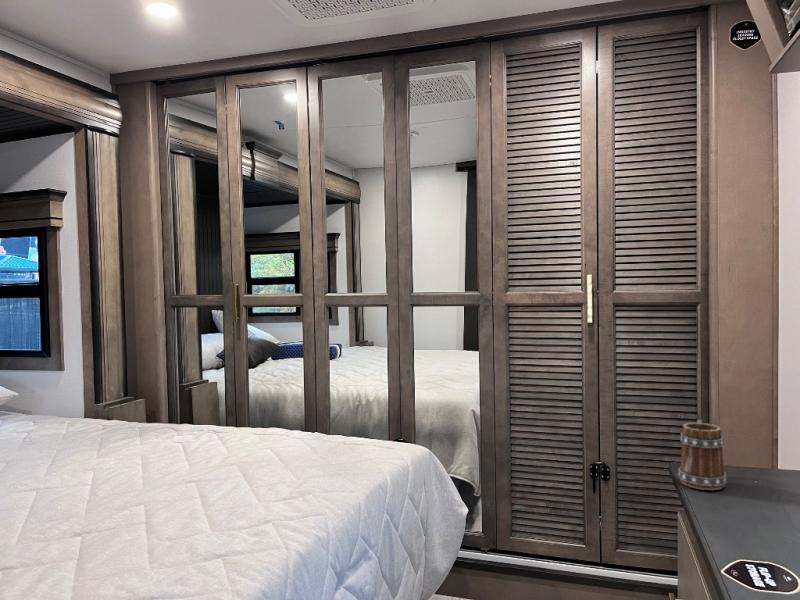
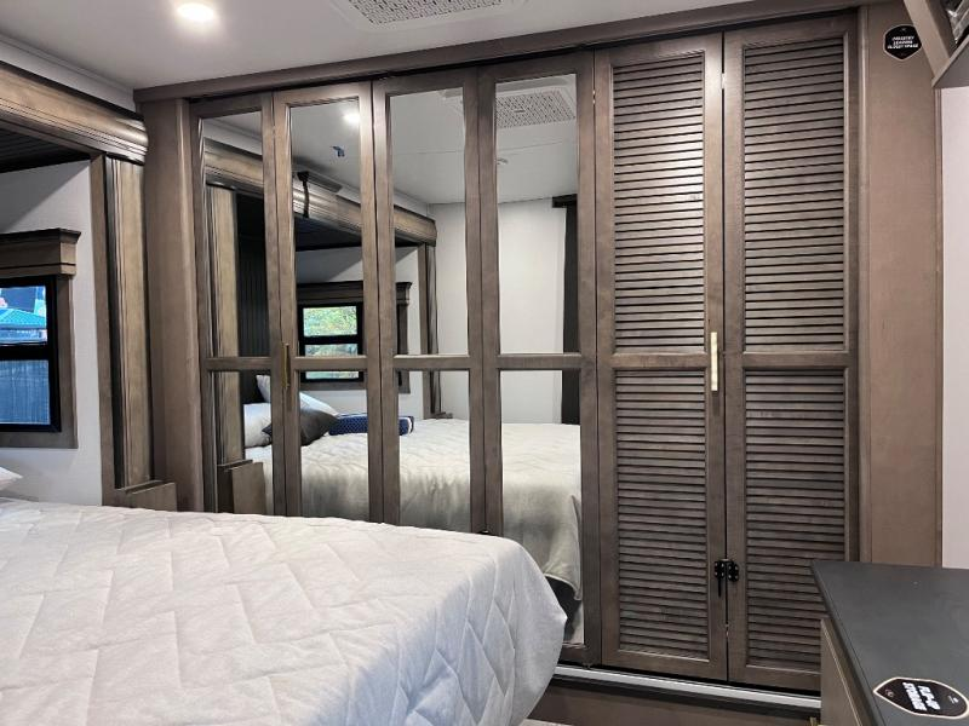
- mug [677,419,728,491]
